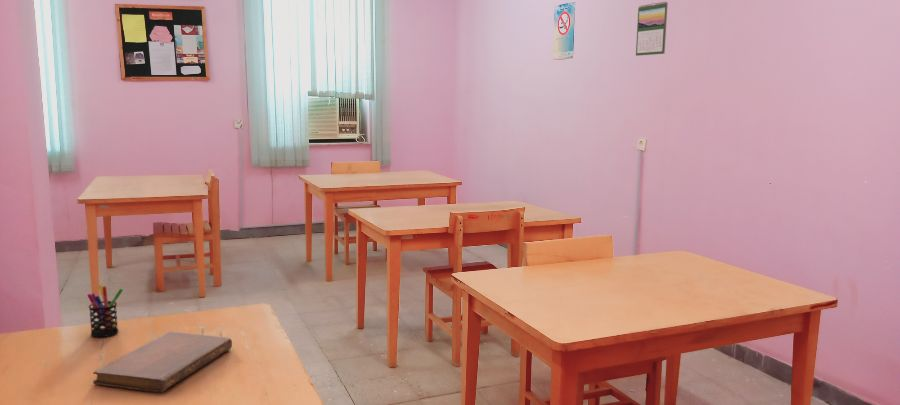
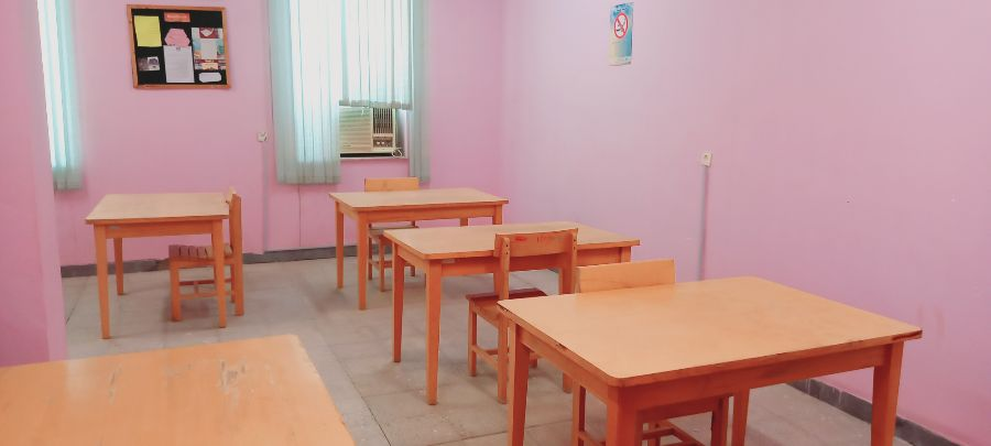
- calendar [635,1,669,57]
- pen holder [86,284,124,338]
- notebook [92,331,233,393]
